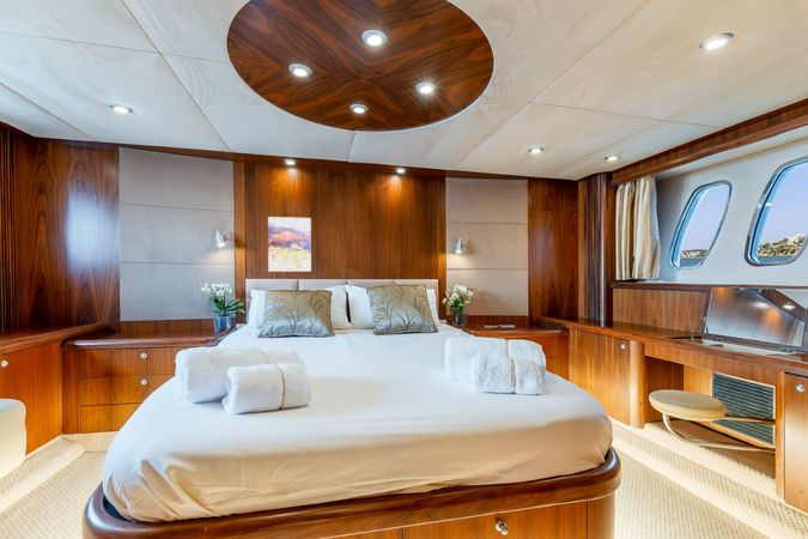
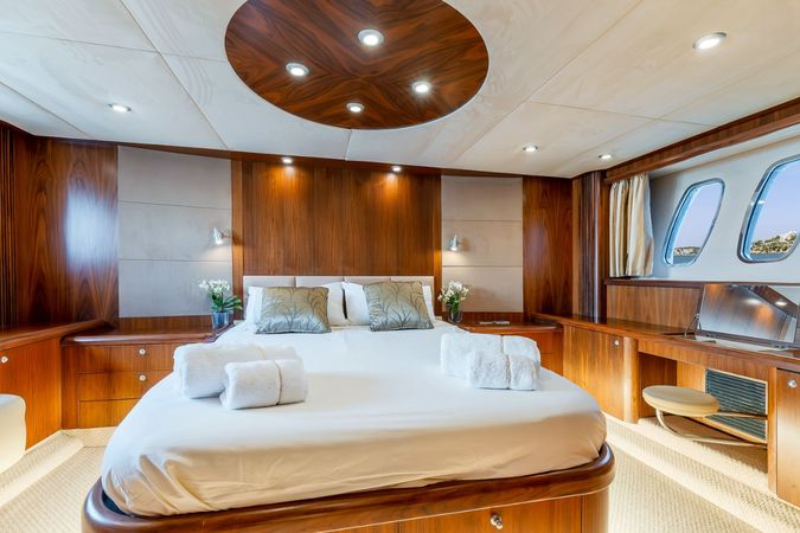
- wall art [267,216,312,273]
